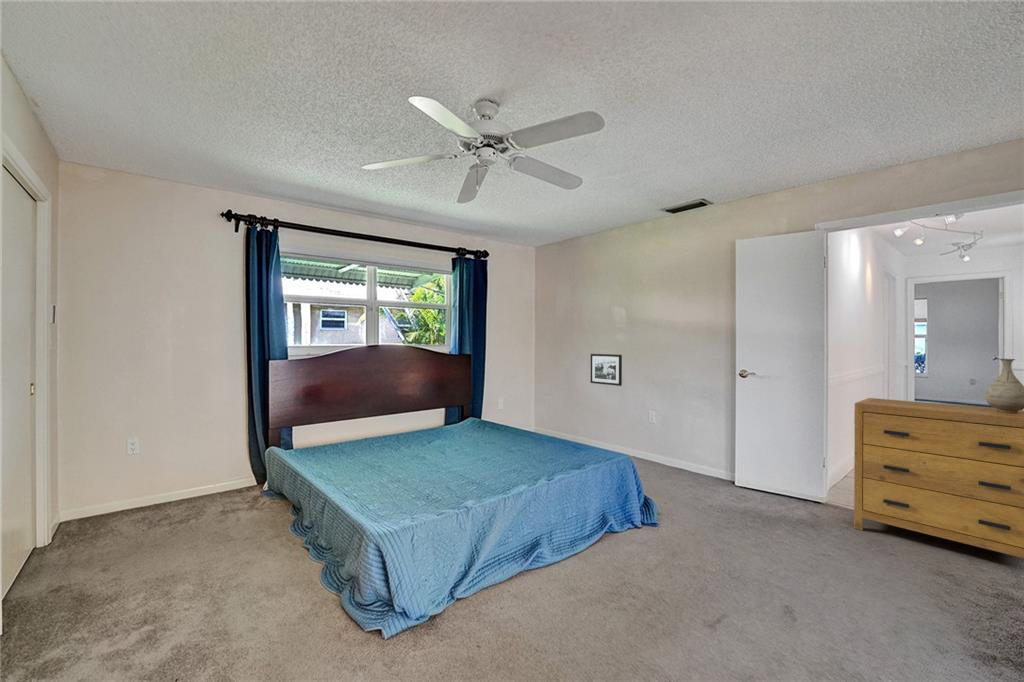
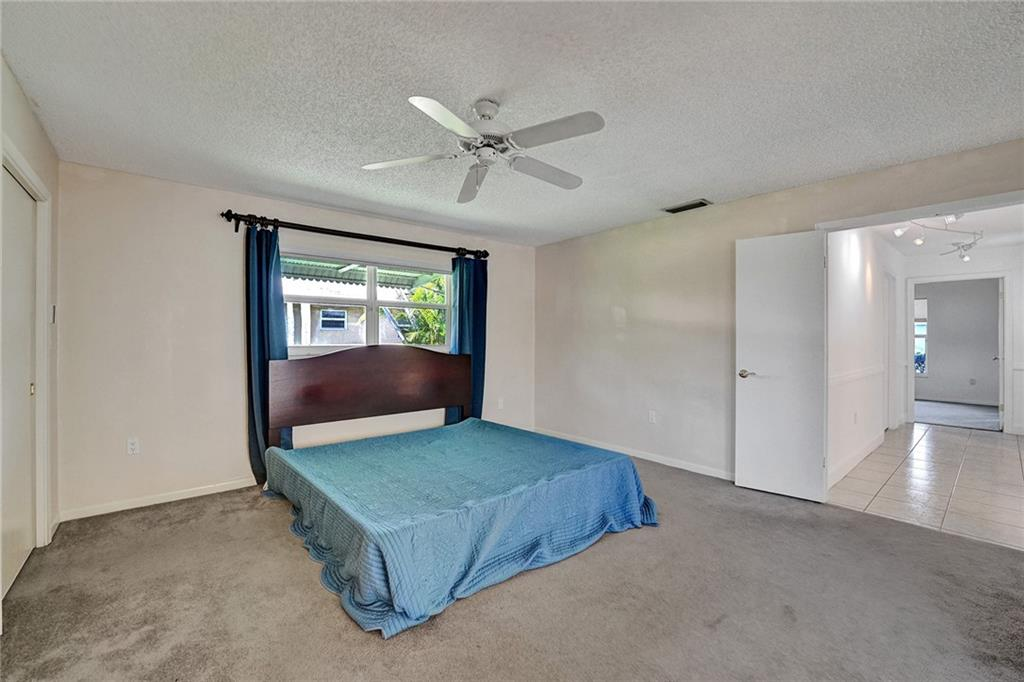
- vase [984,358,1024,414]
- dresser [853,397,1024,559]
- picture frame [590,353,623,387]
